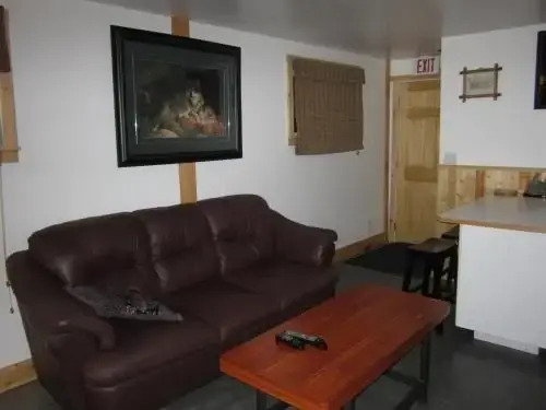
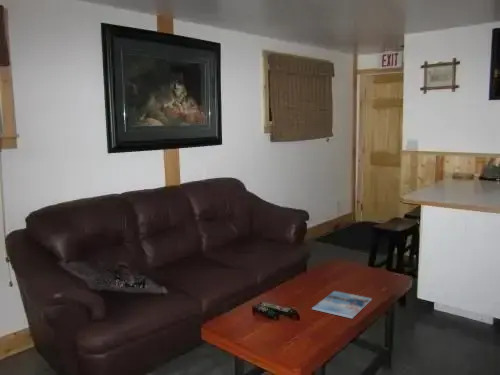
+ magazine [311,290,373,319]
